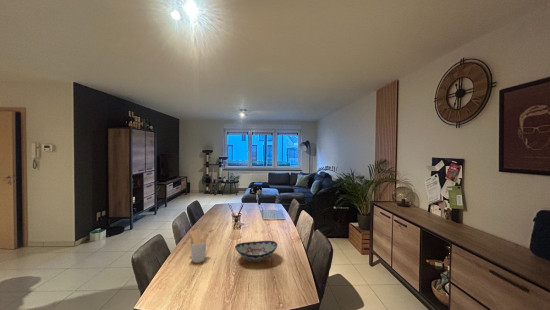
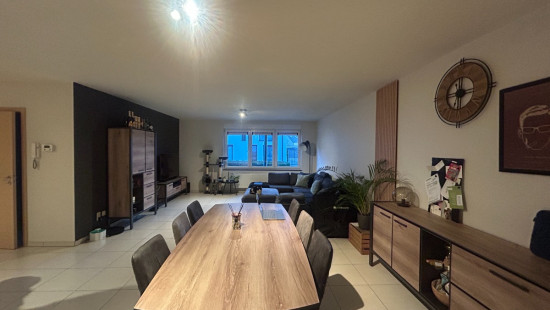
- decorative bowl [234,240,278,263]
- utensil holder [189,228,210,264]
